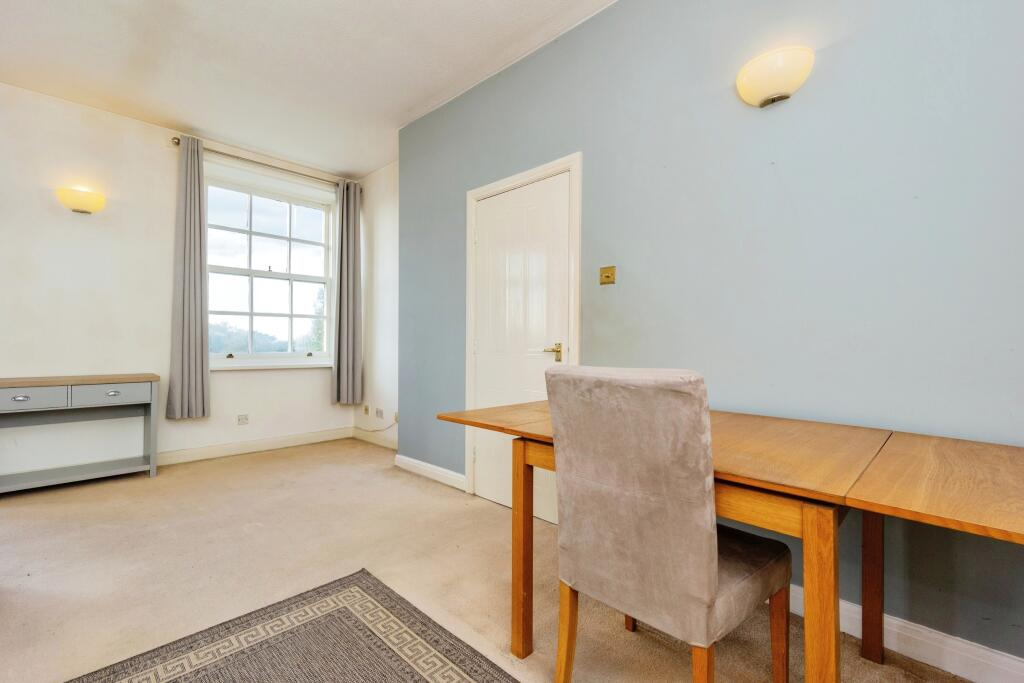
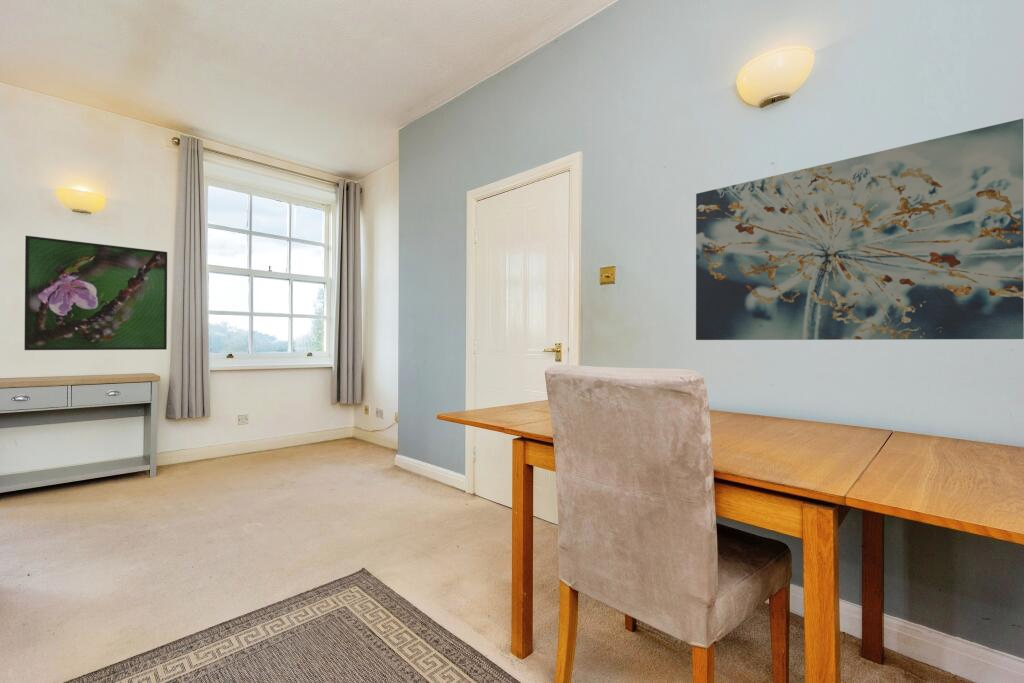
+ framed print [23,235,168,351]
+ wall art [695,118,1024,341]
